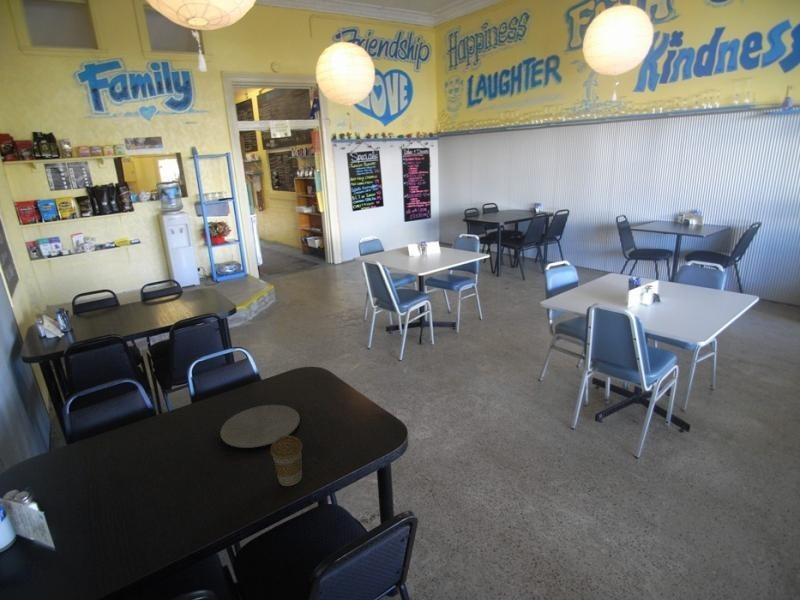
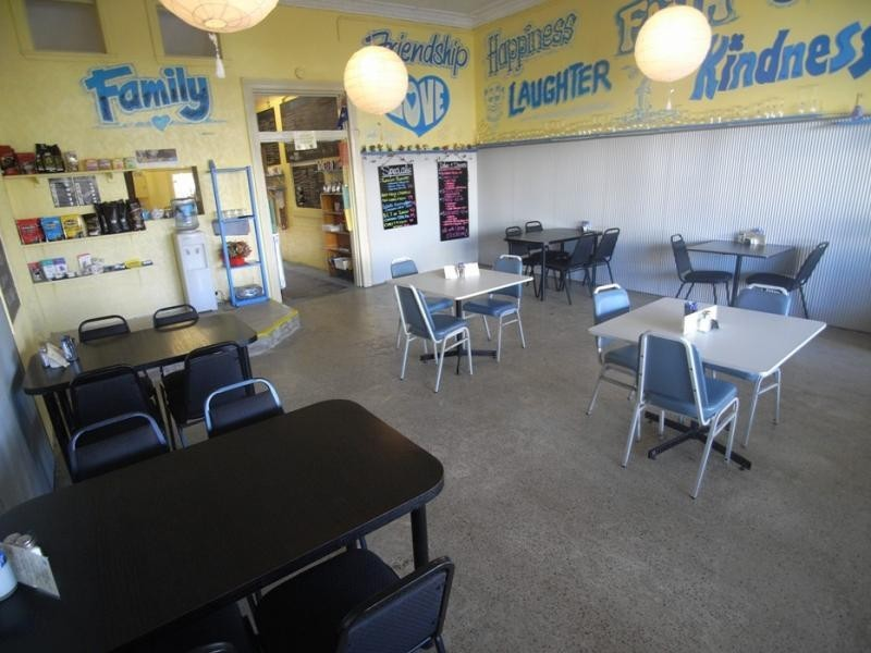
- plate [219,404,301,449]
- coffee cup [269,435,303,487]
